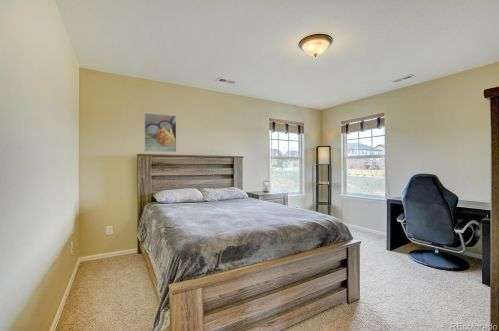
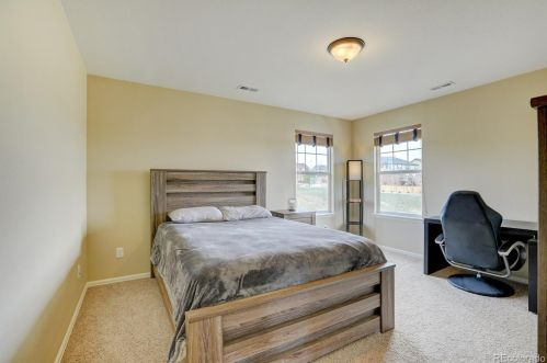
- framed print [143,112,177,153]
